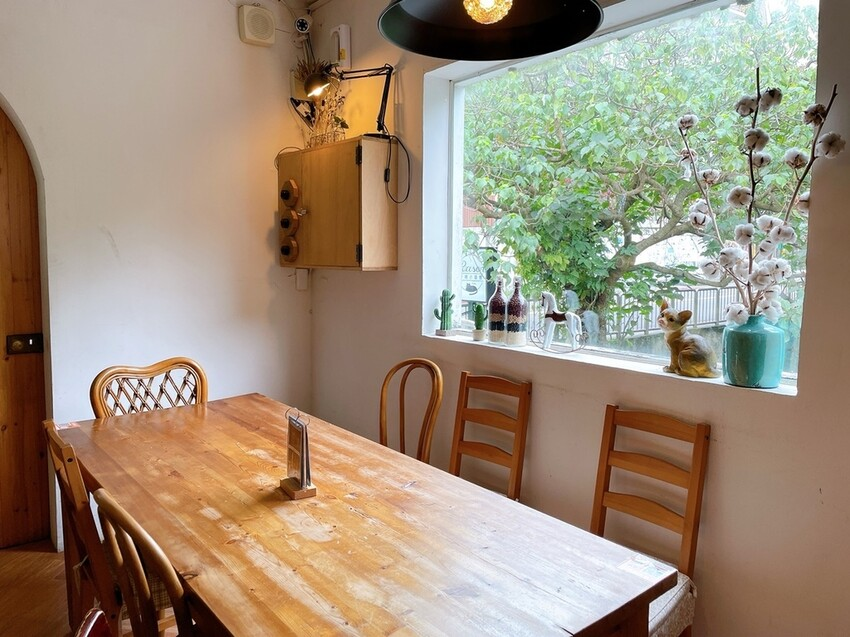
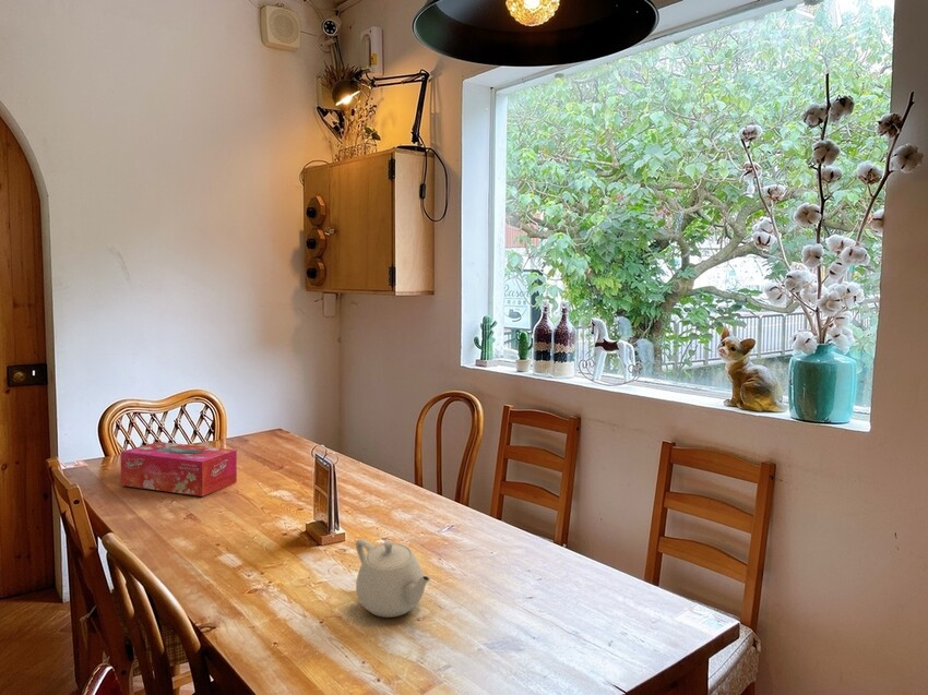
+ tissue box [119,441,238,498]
+ teapot [355,538,431,619]
